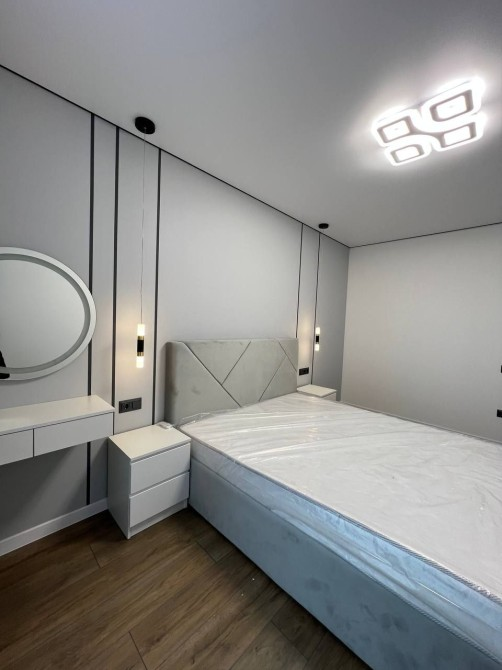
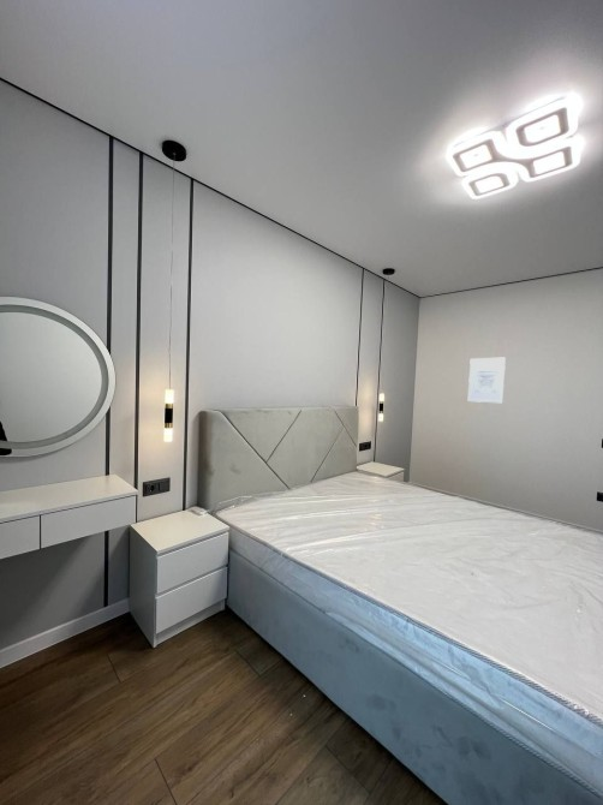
+ wall art [467,356,507,404]
